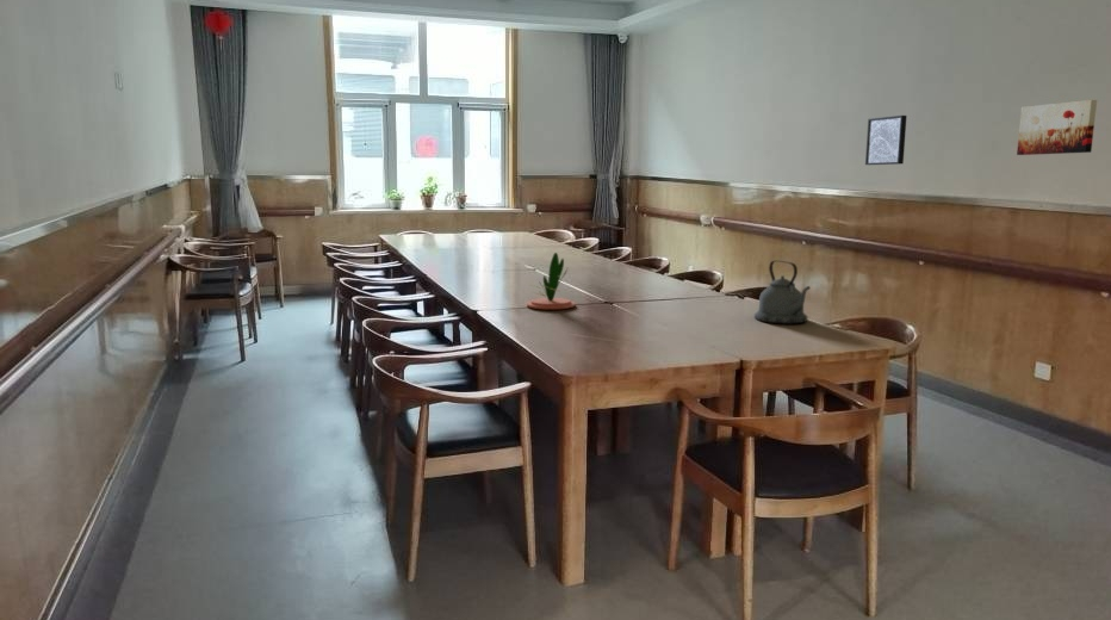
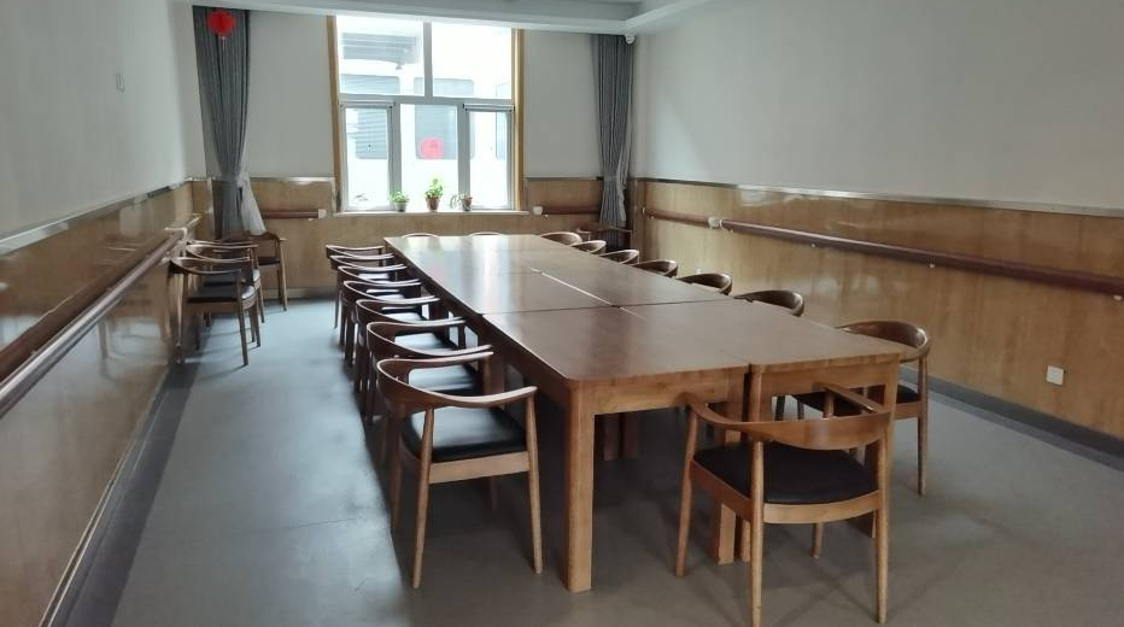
- kettle [753,259,811,326]
- wall art [864,114,908,166]
- wall art [1016,99,1098,156]
- plant [526,252,577,310]
